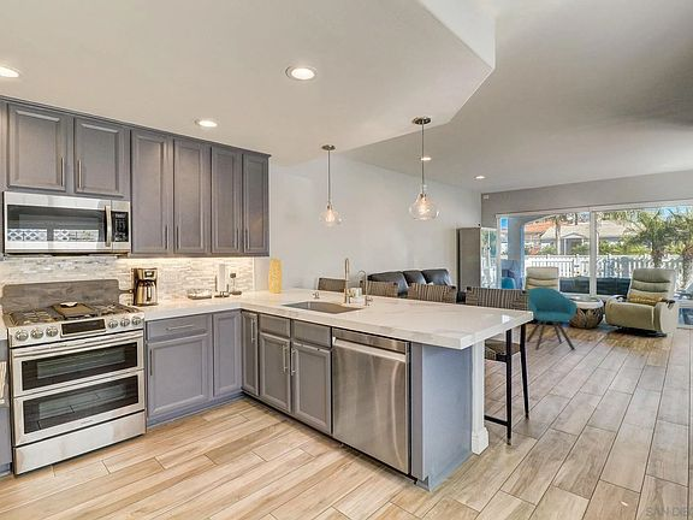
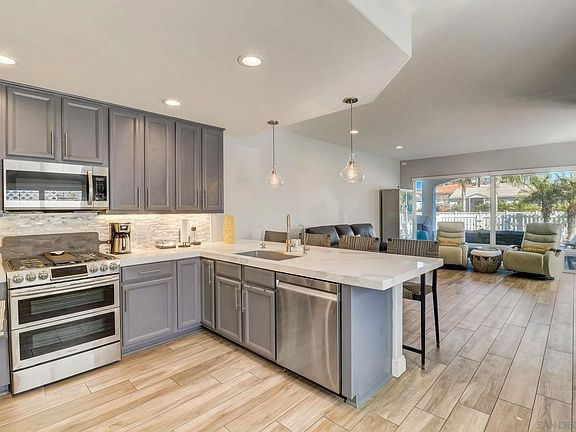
- chair [525,285,578,351]
